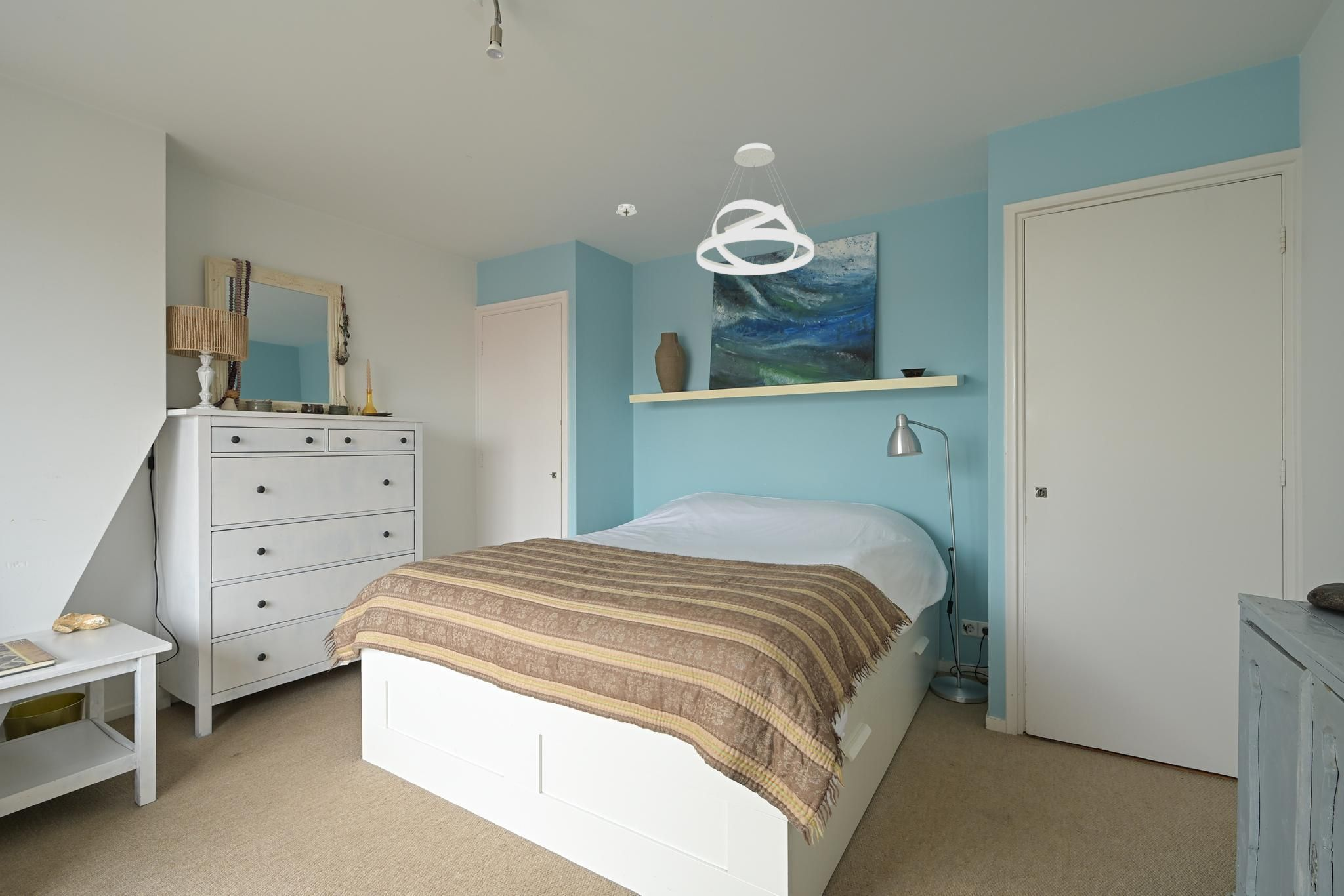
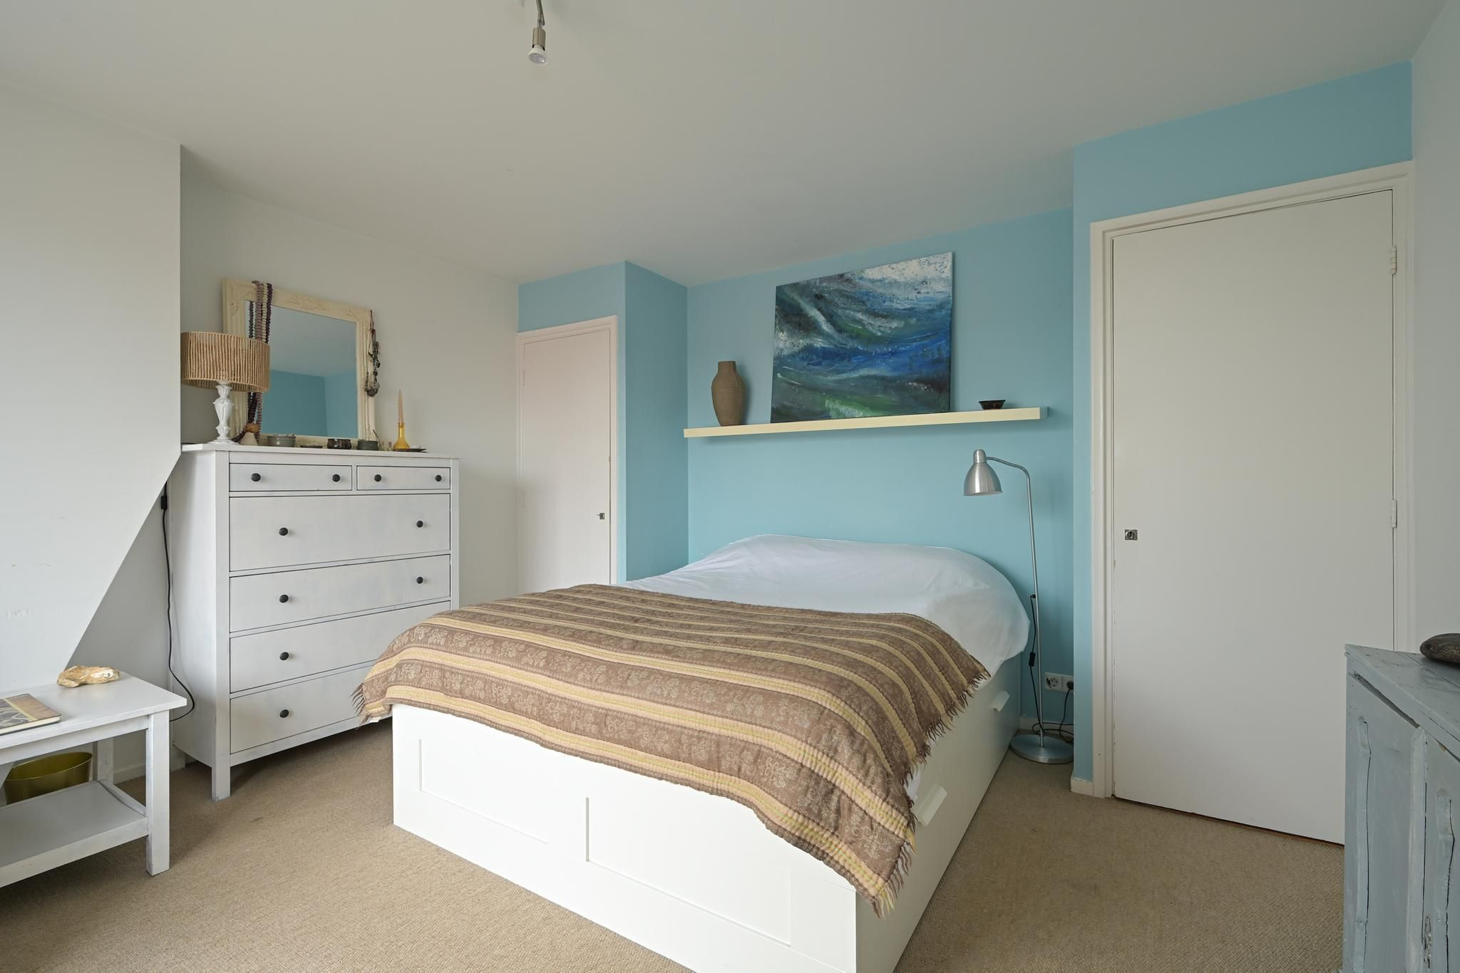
- smoke detector [615,203,637,217]
- pendant light [696,142,814,276]
